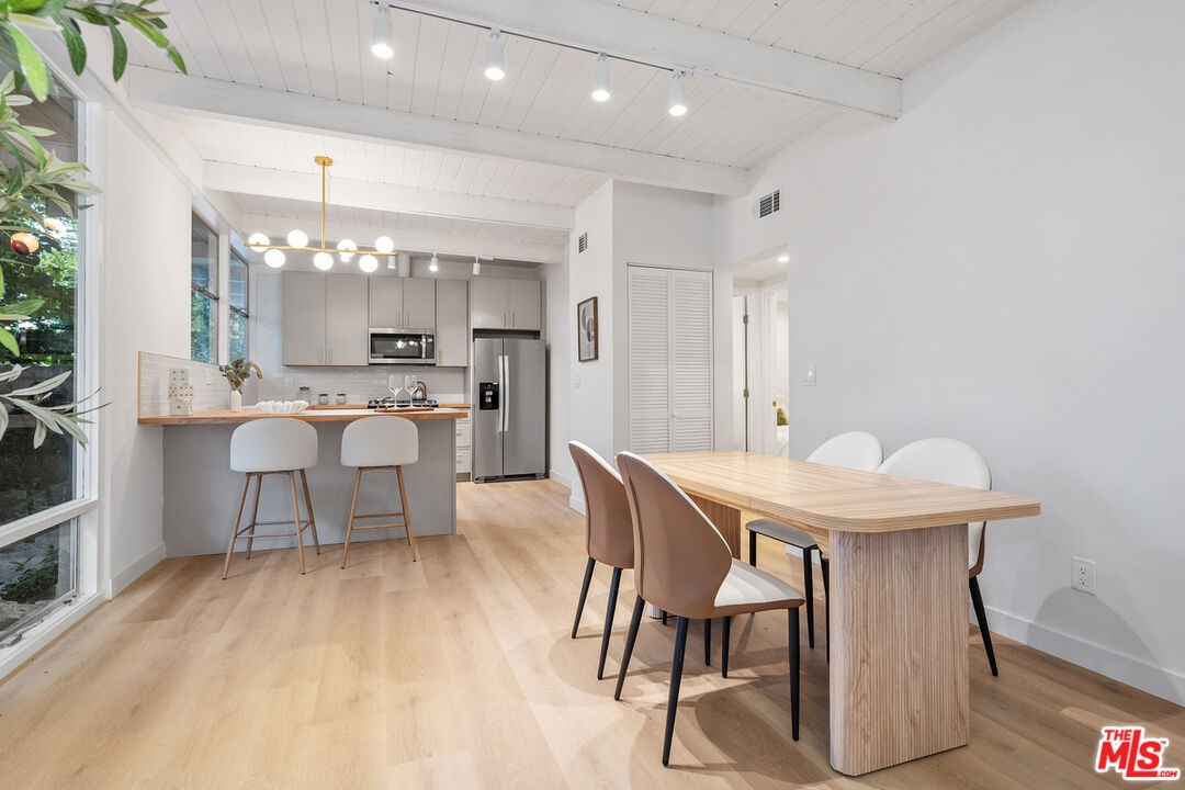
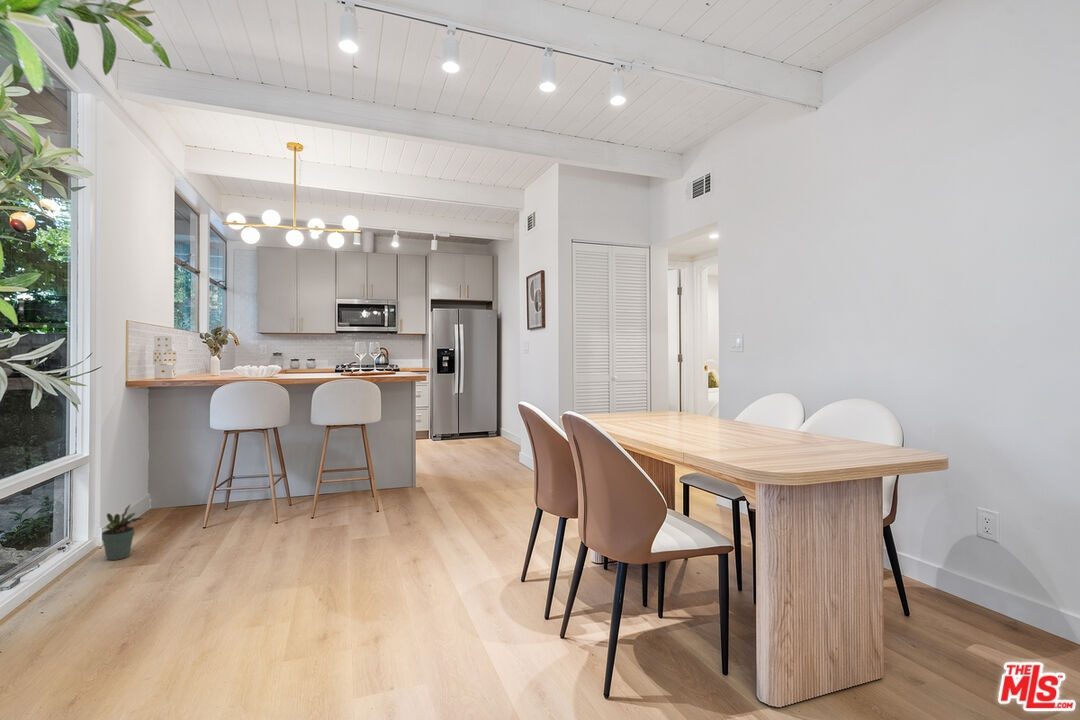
+ potted plant [99,503,143,561]
